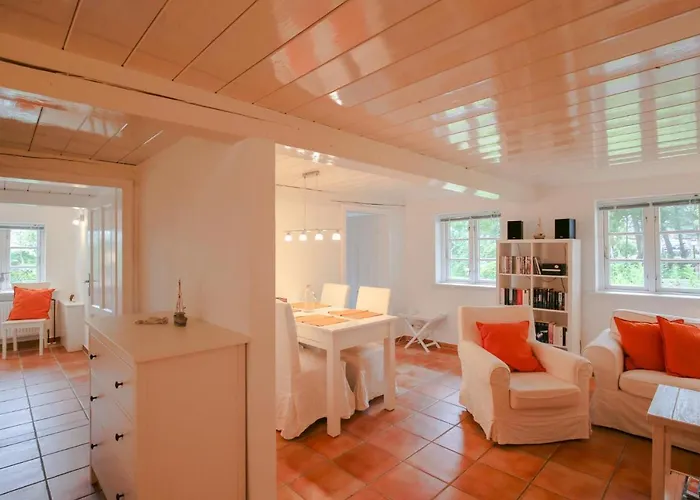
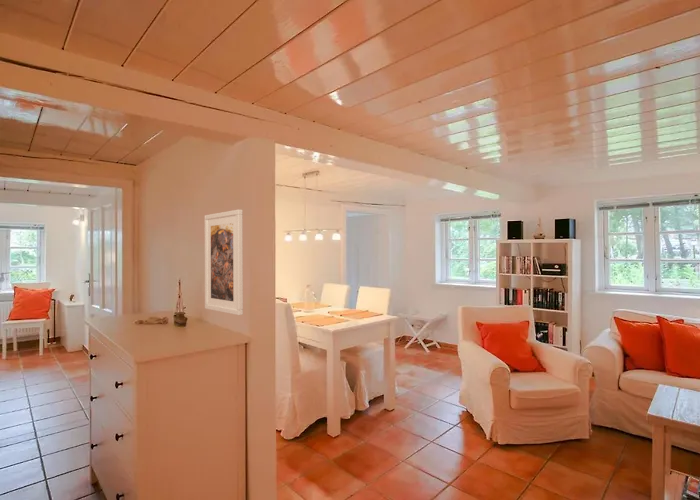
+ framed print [204,209,244,316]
